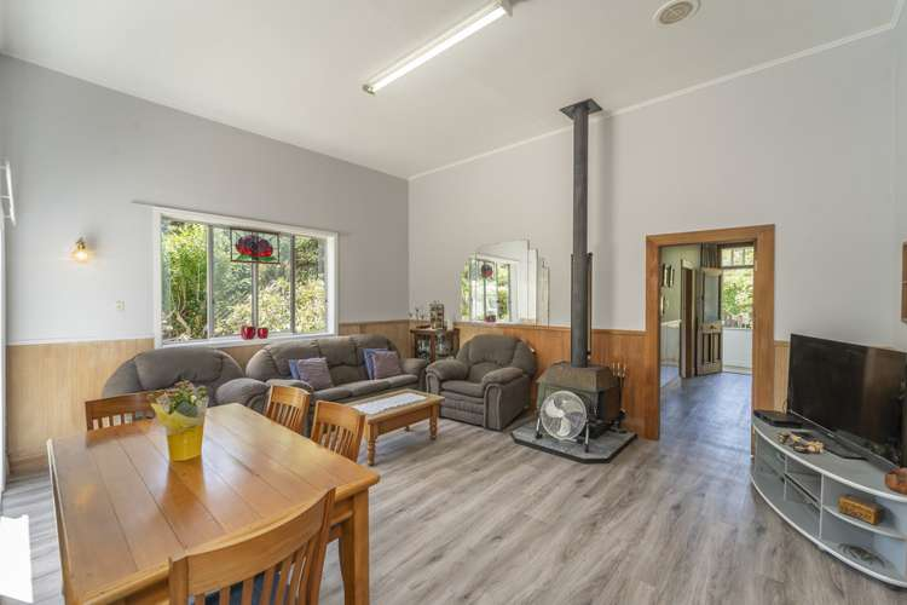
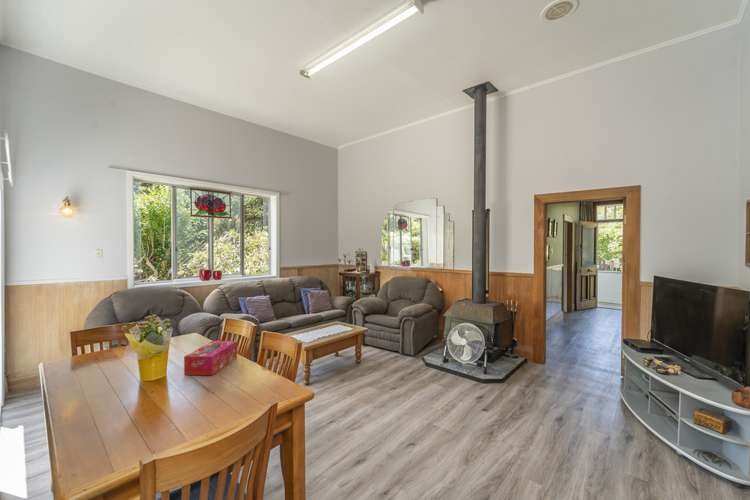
+ tissue box [183,340,238,376]
